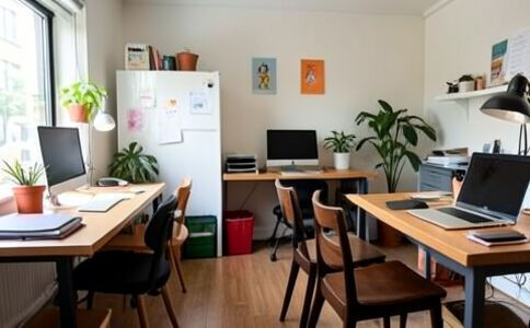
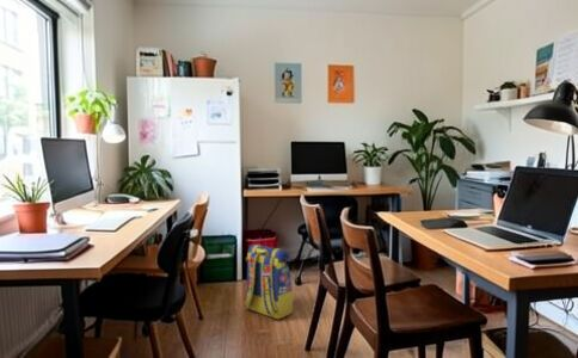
+ backpack [244,243,294,321]
